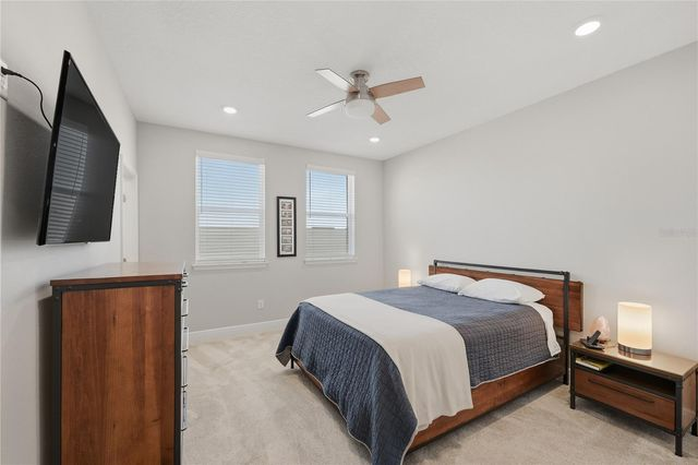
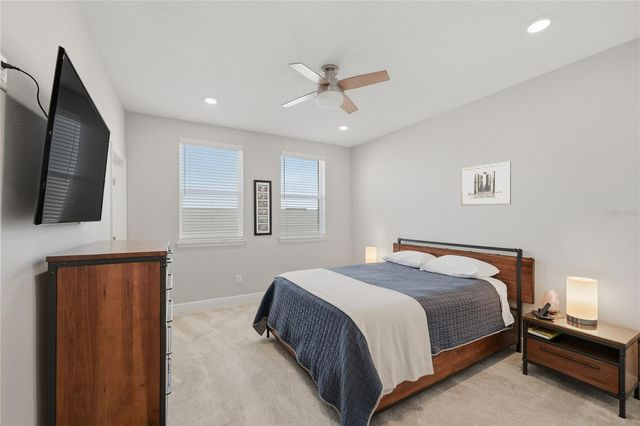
+ wall art [460,160,512,207]
